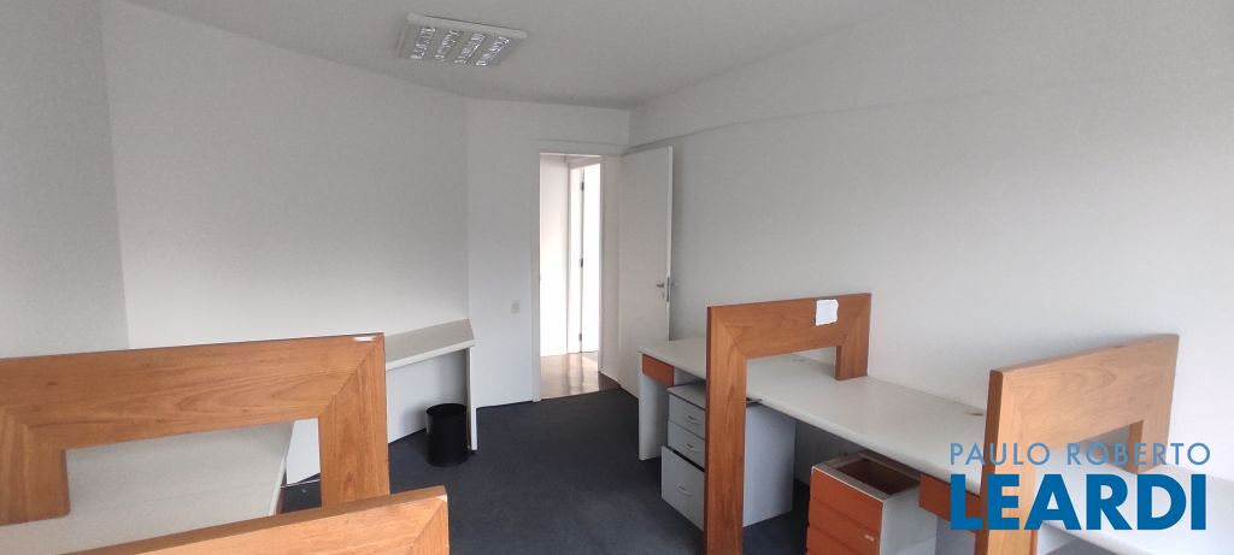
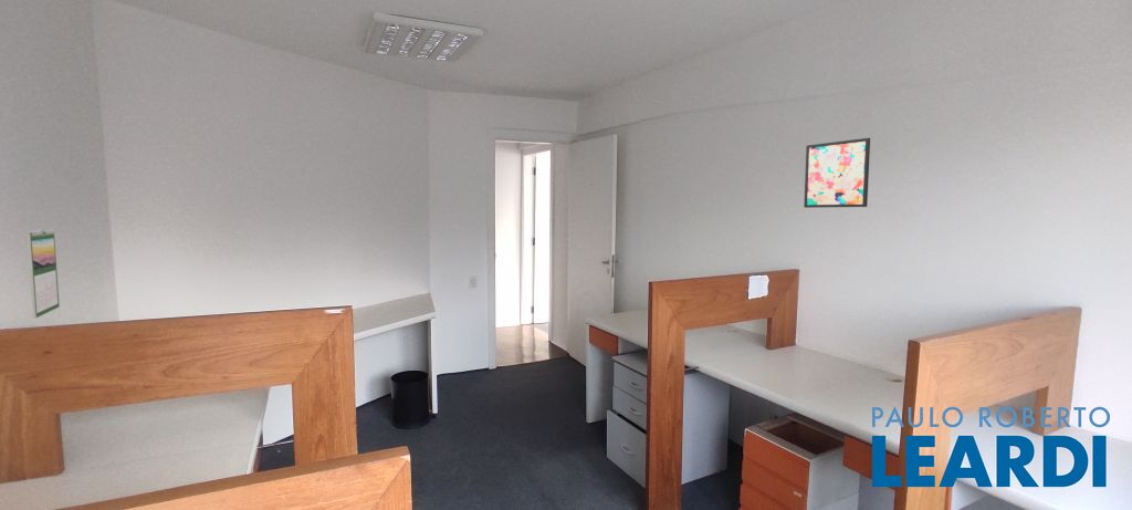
+ calendar [25,228,61,320]
+ wall art [803,137,871,209]
